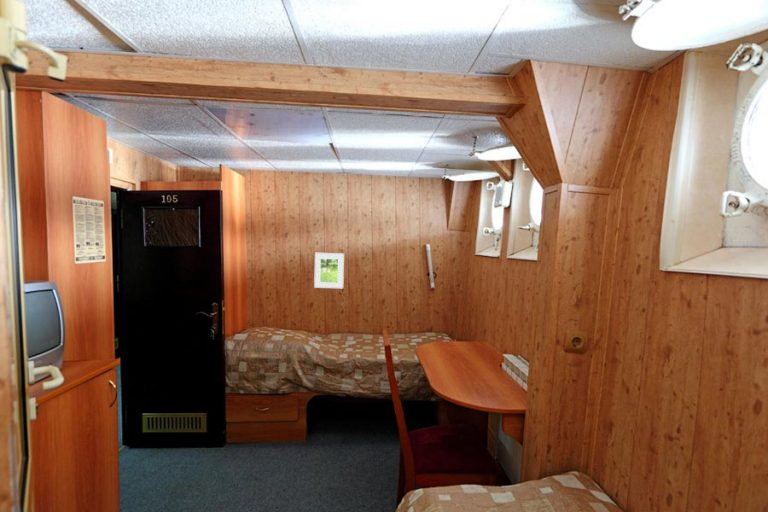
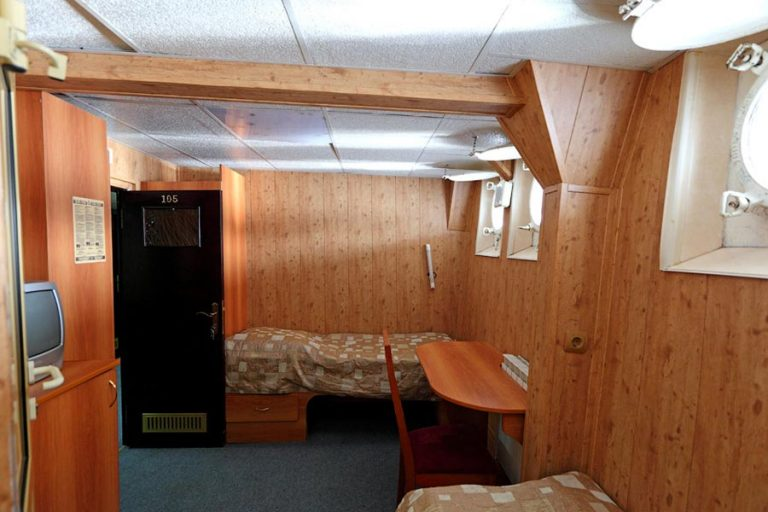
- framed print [313,252,345,289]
